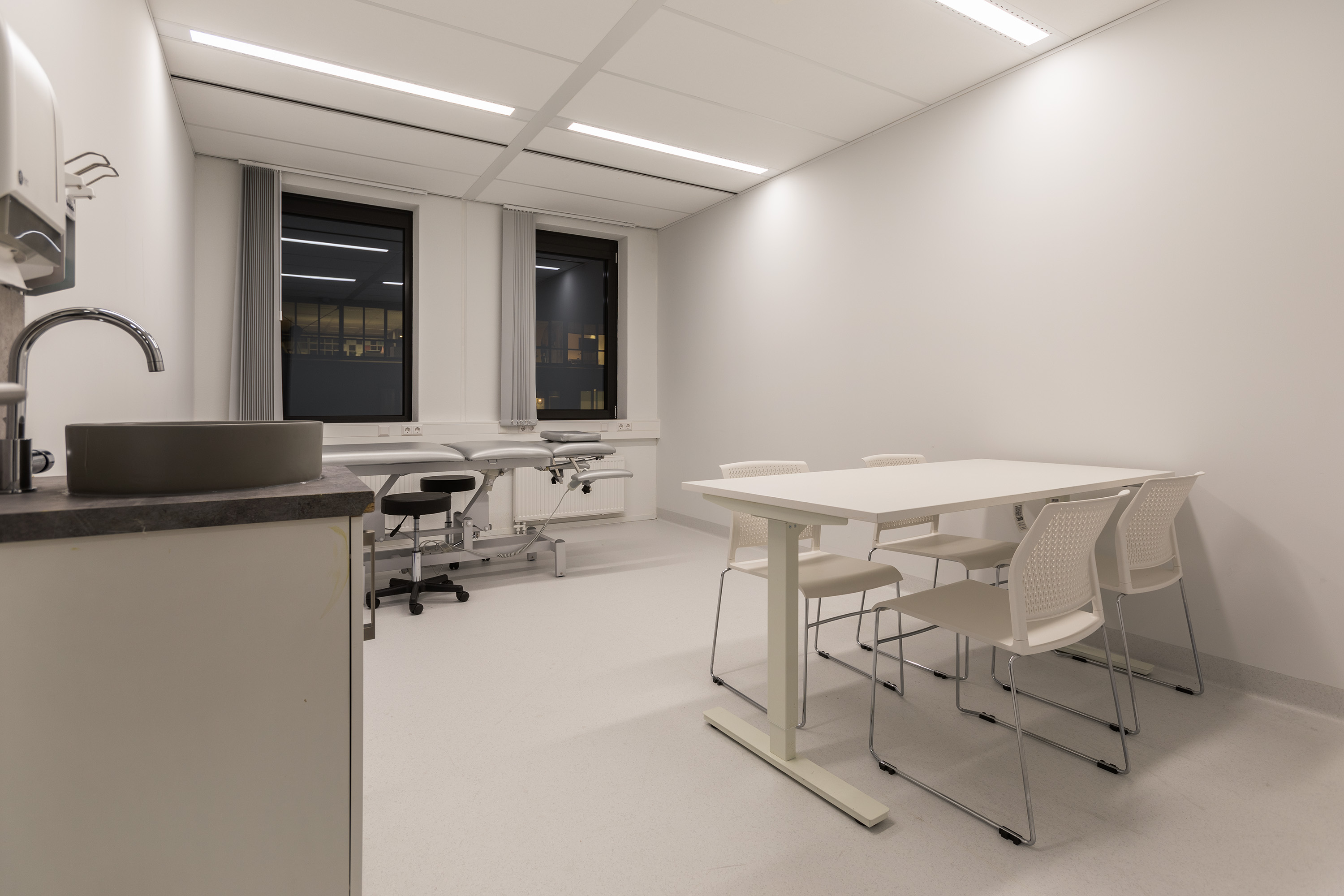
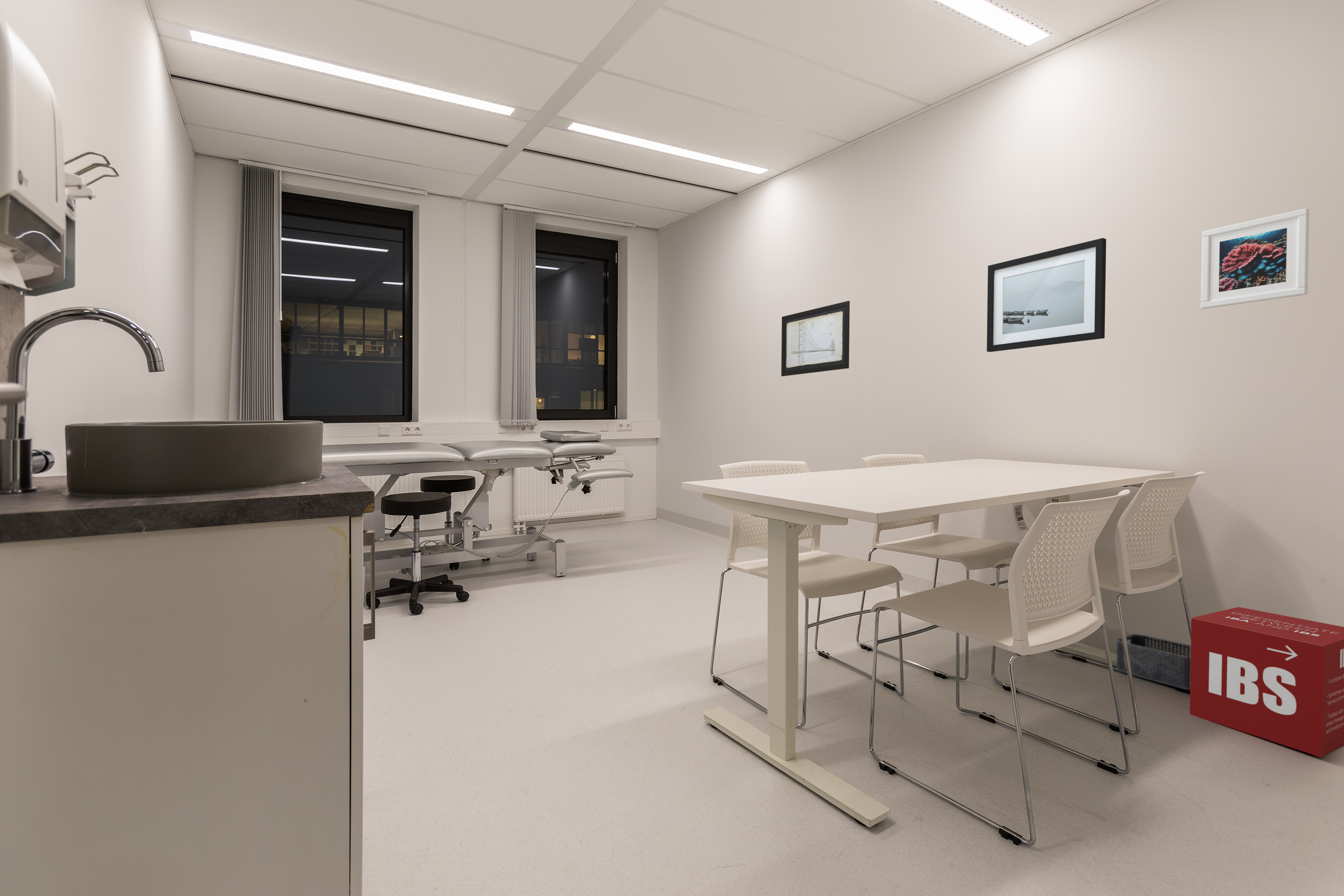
+ storage bin [1116,633,1191,691]
+ wall art [781,301,850,377]
+ product box [1189,607,1344,758]
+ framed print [1201,208,1310,309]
+ wall art [986,238,1107,353]
